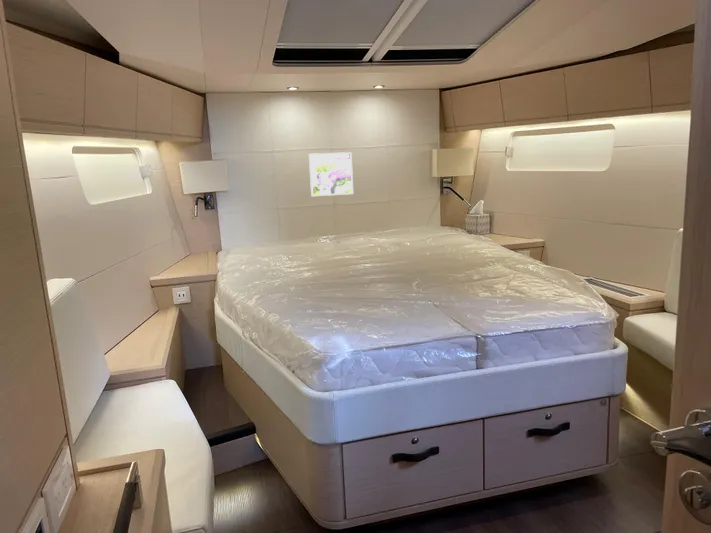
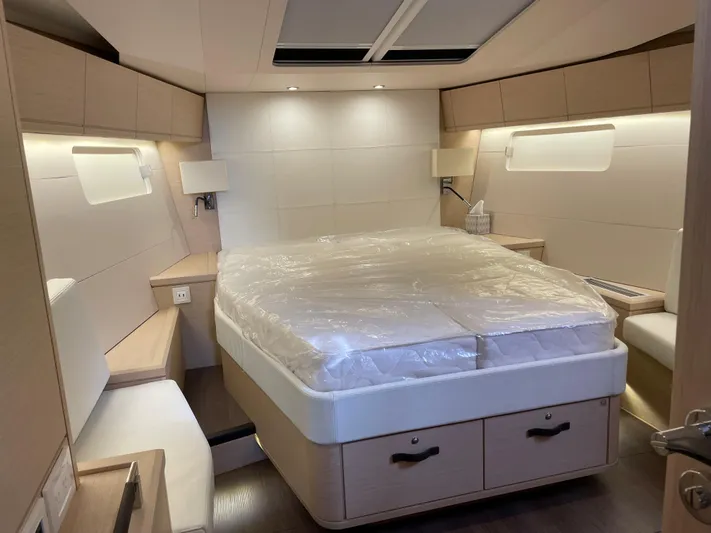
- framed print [308,151,354,197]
